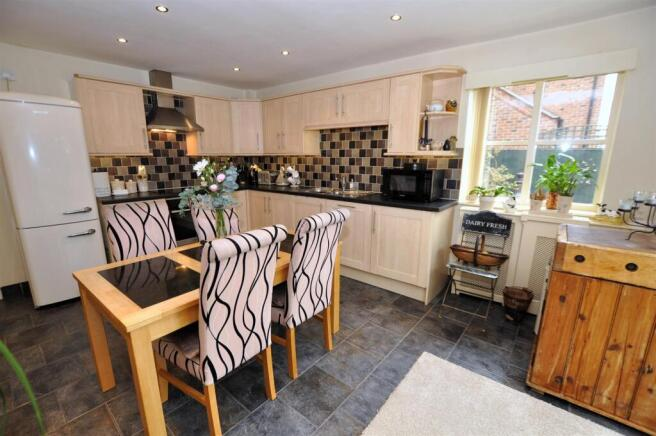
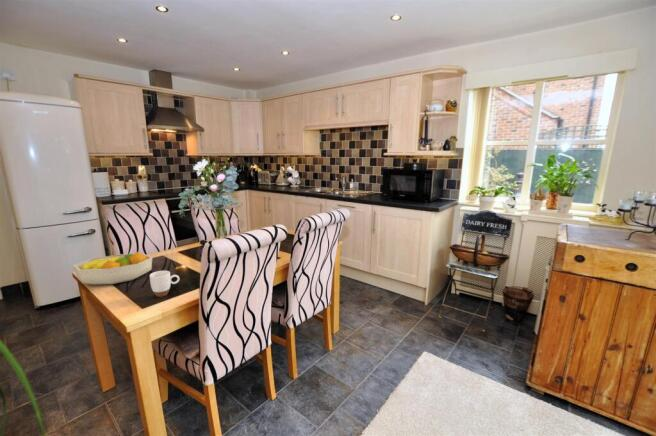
+ fruit bowl [72,251,153,286]
+ mug [149,270,180,298]
